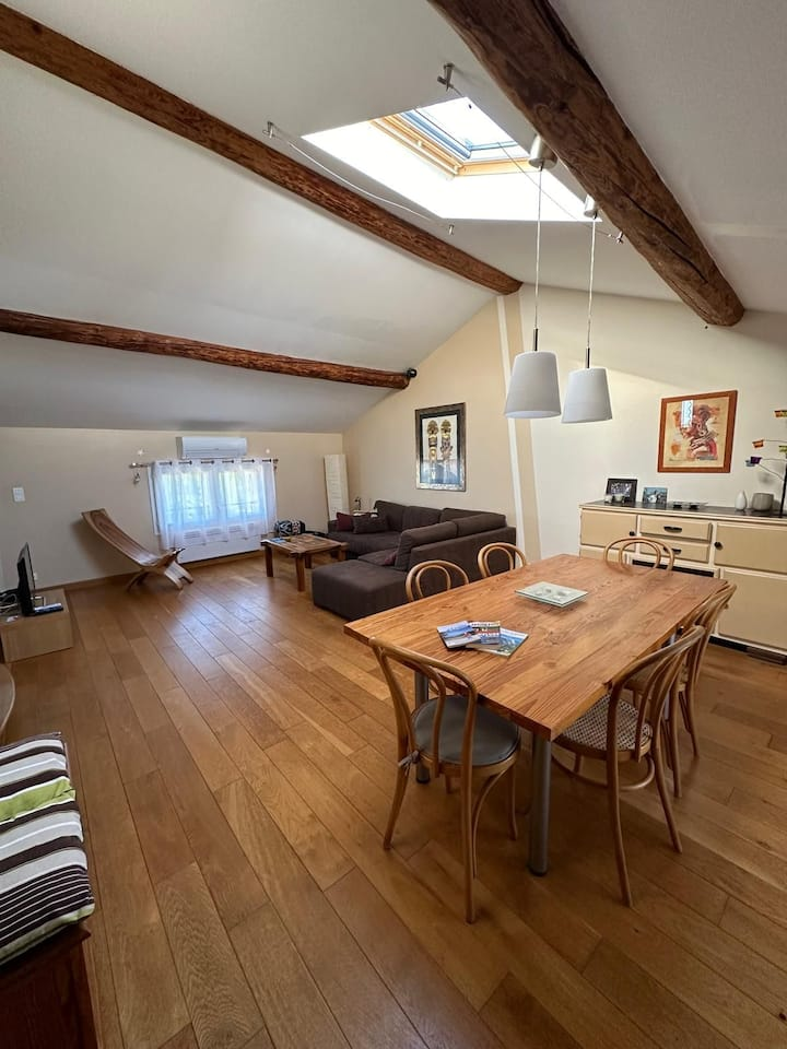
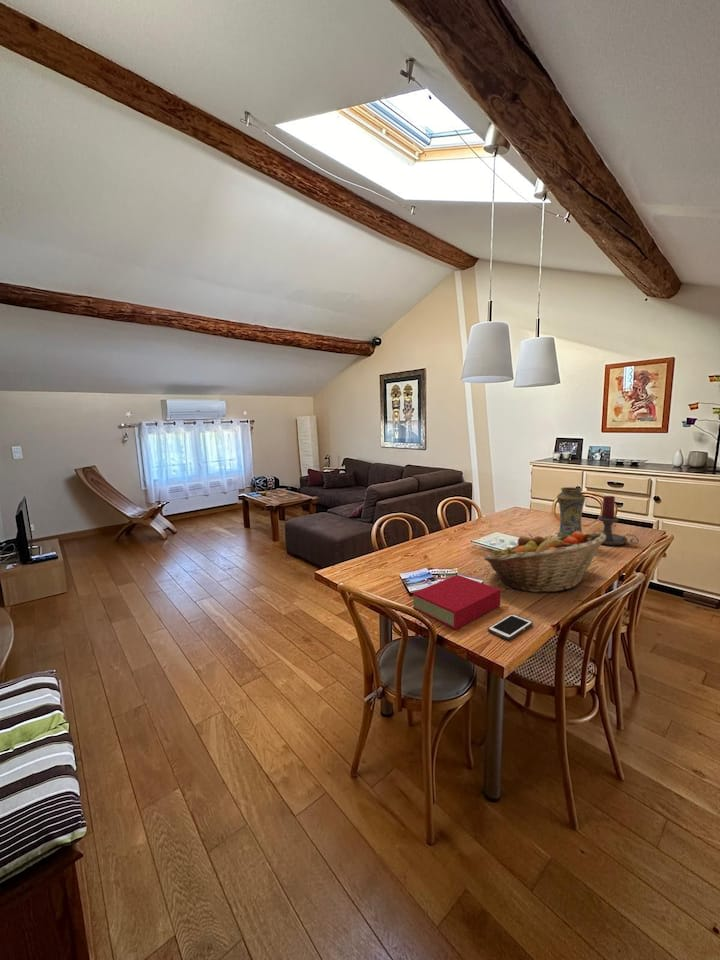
+ book [412,574,501,630]
+ candle holder [597,495,640,546]
+ vase [556,486,586,537]
+ fruit basket [483,531,606,593]
+ cell phone [487,613,533,641]
